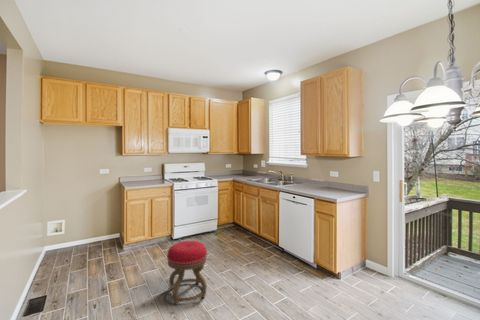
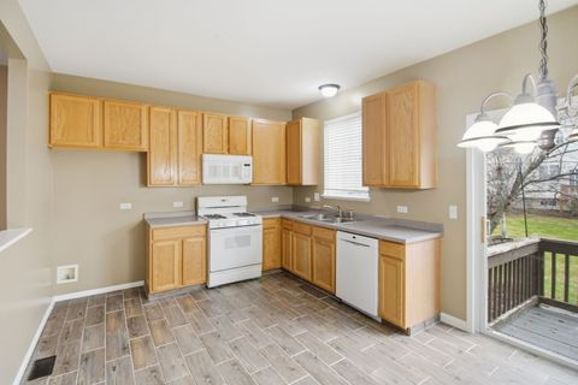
- stool [166,240,208,305]
